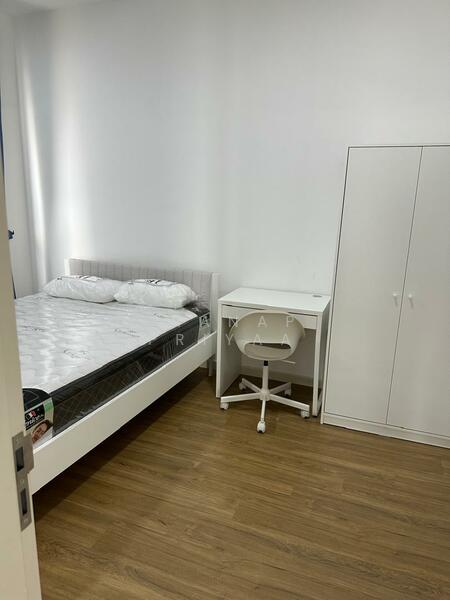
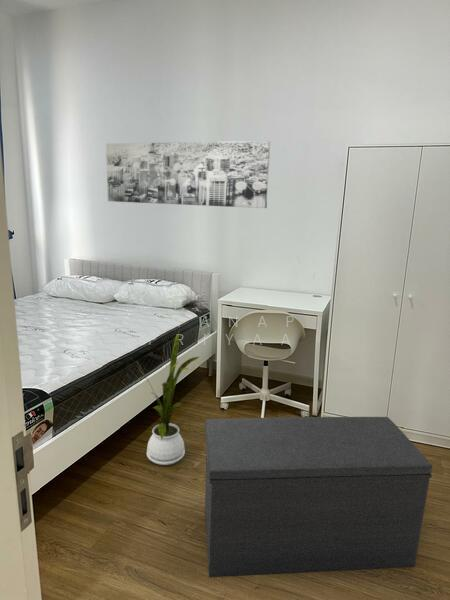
+ house plant [136,333,200,466]
+ wall art [105,140,271,209]
+ bench [204,416,433,578]
